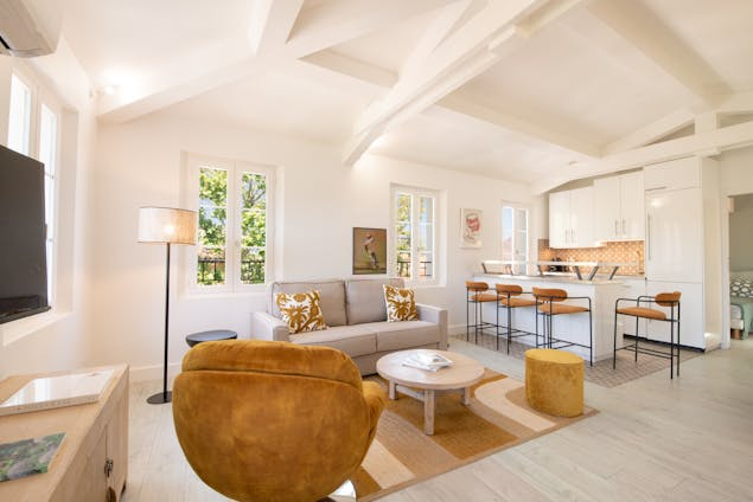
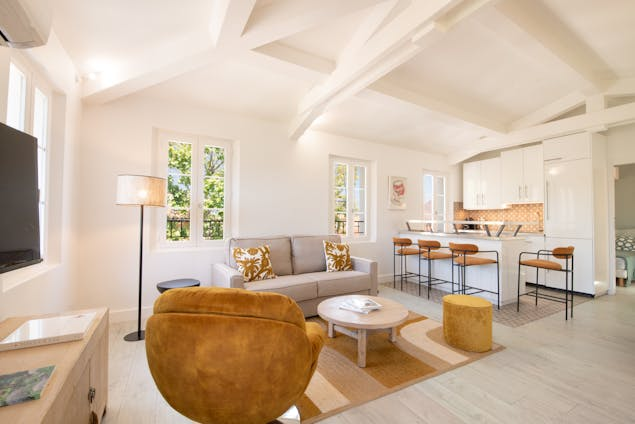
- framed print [351,226,388,276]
